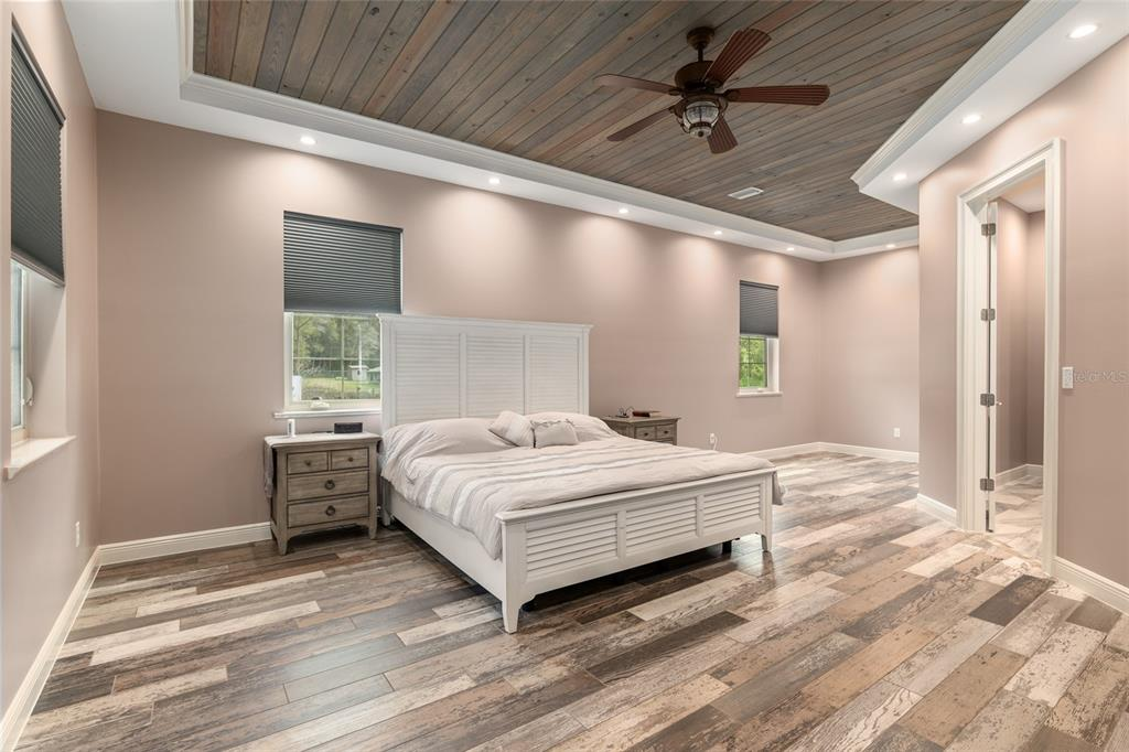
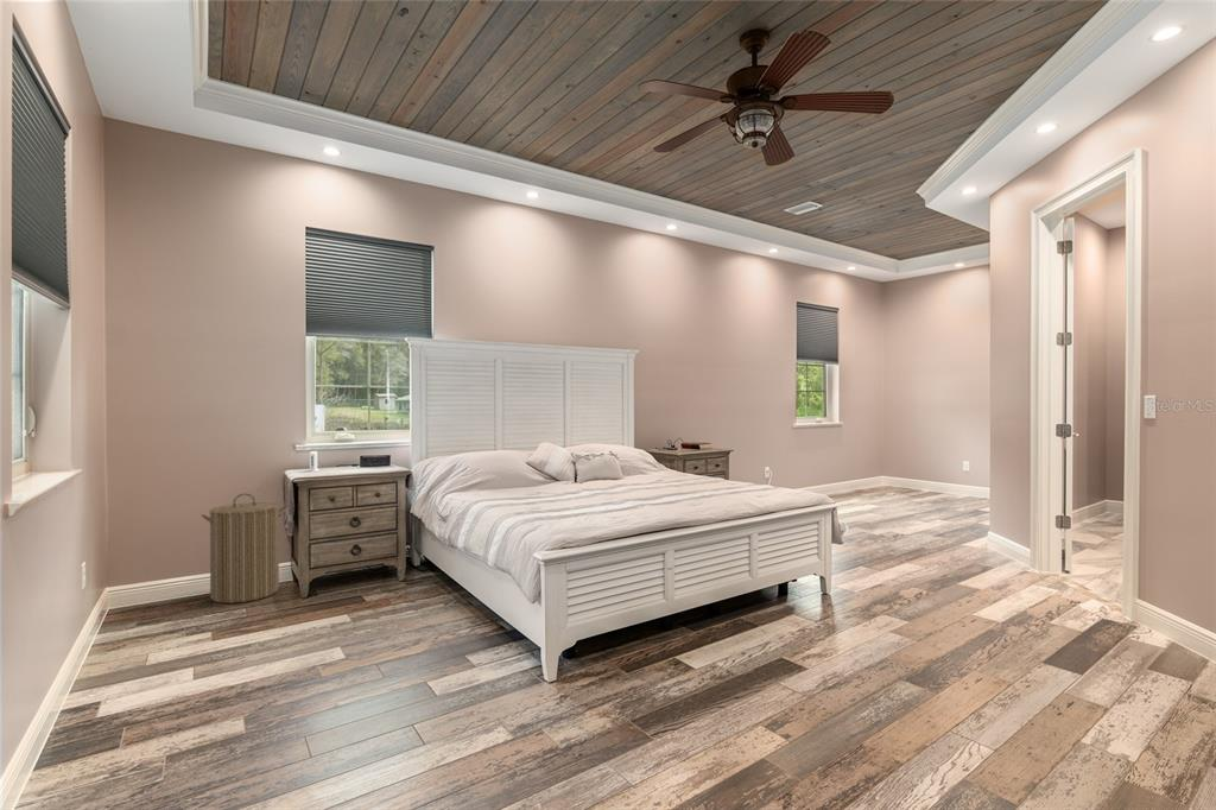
+ laundry hamper [200,492,287,605]
